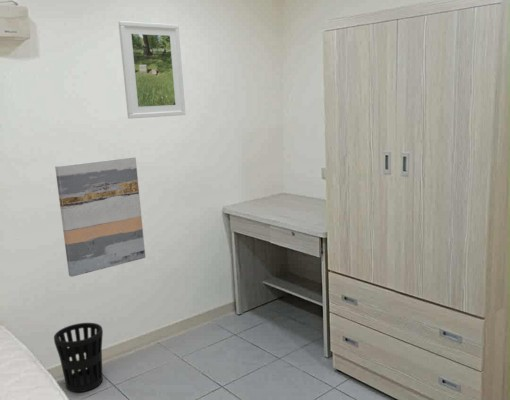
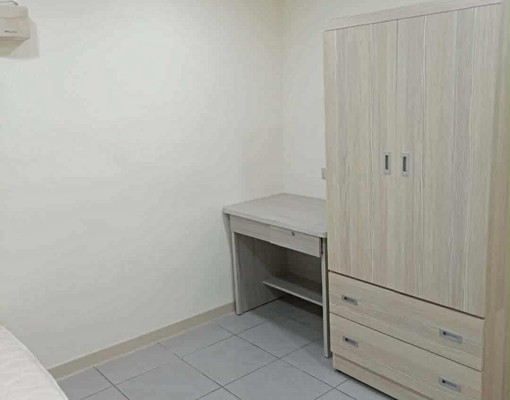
- wastebasket [53,322,104,393]
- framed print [117,20,186,120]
- wall art [54,156,146,278]
